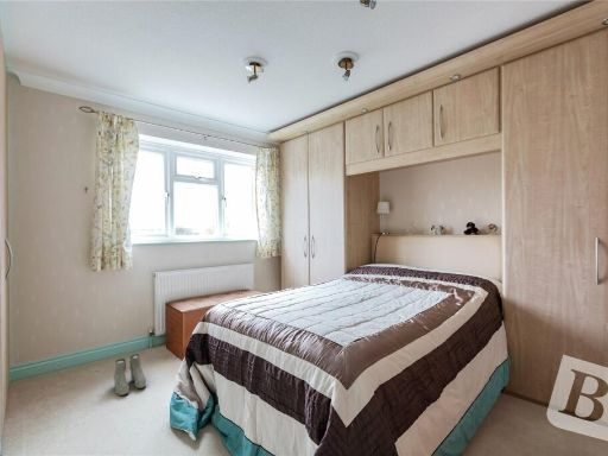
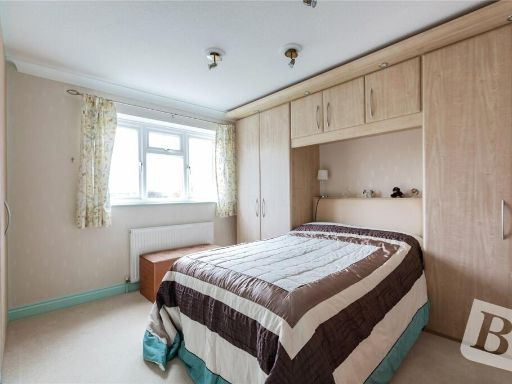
- boots [113,353,147,397]
